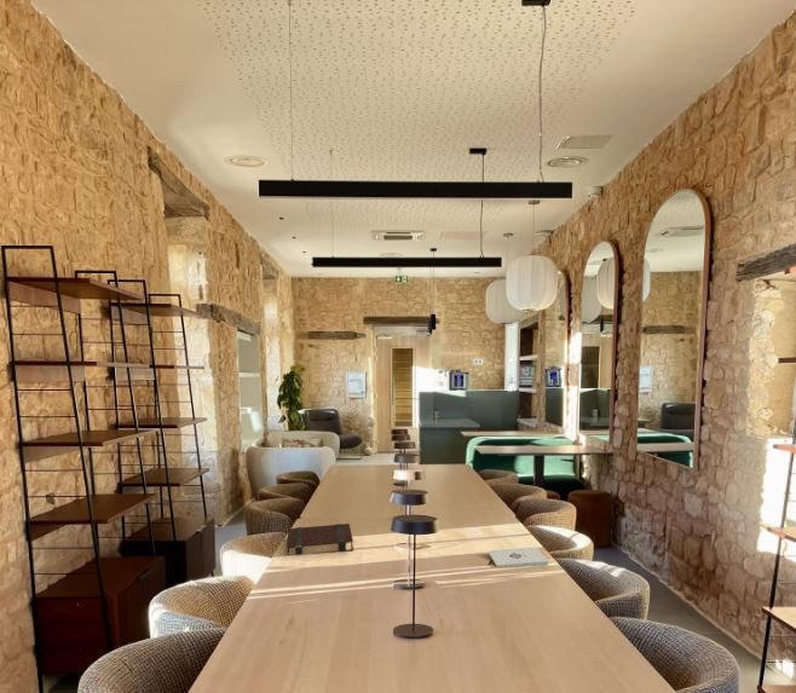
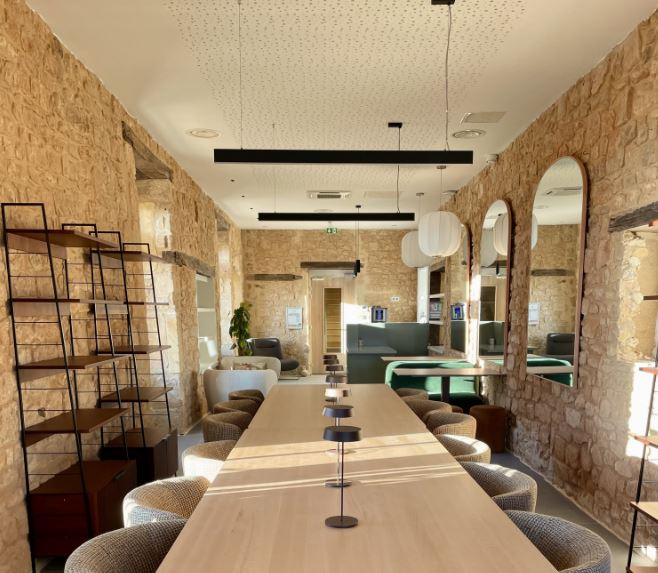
- book [285,522,354,556]
- notepad [488,547,549,568]
